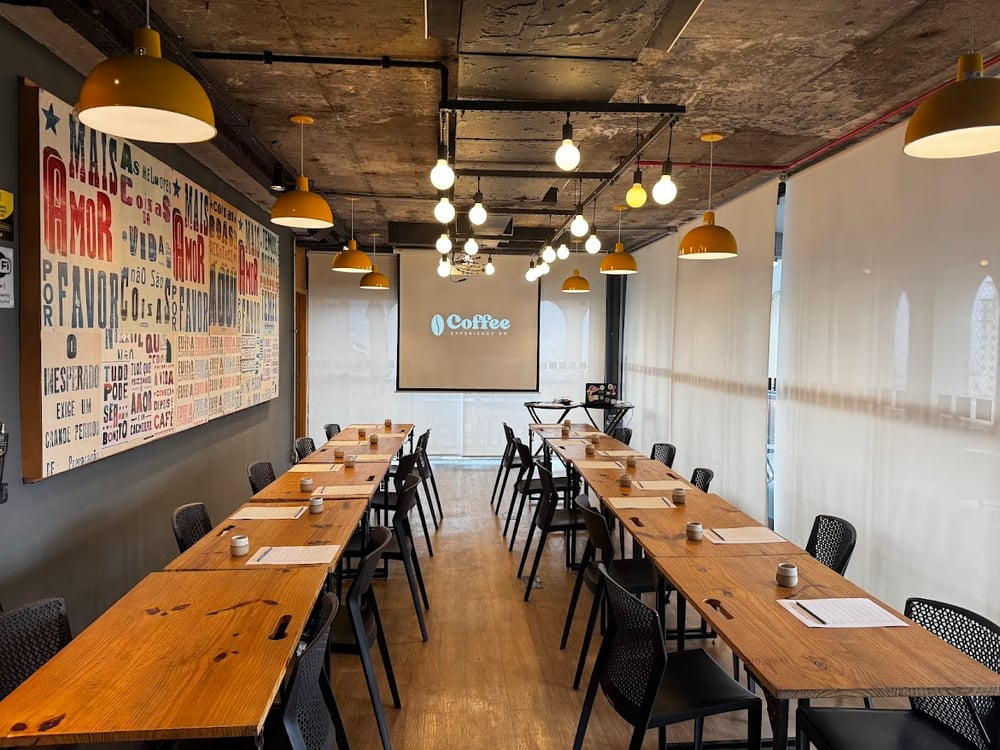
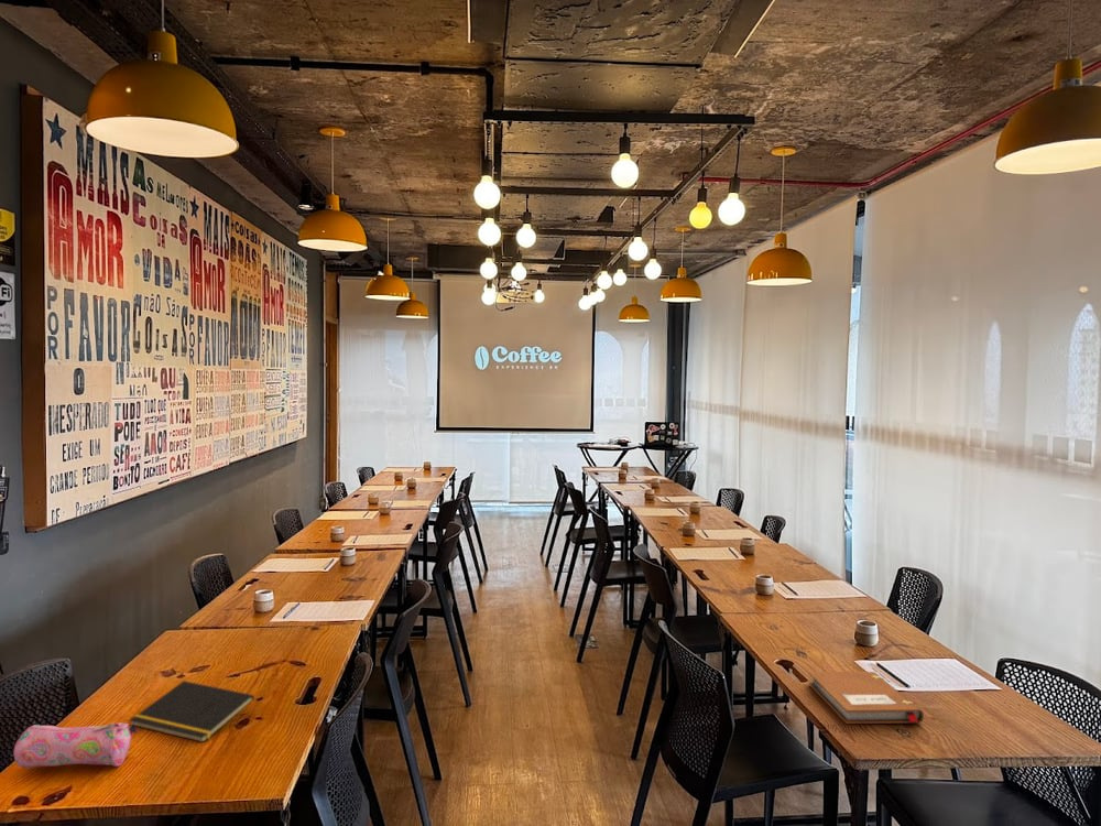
+ pencil case [12,721,139,770]
+ notepad [129,680,255,743]
+ notebook [807,671,925,725]
